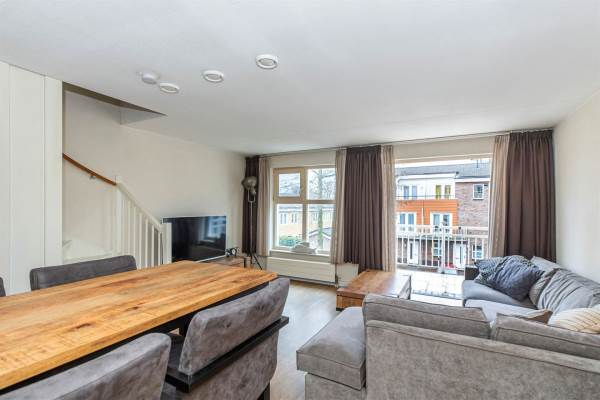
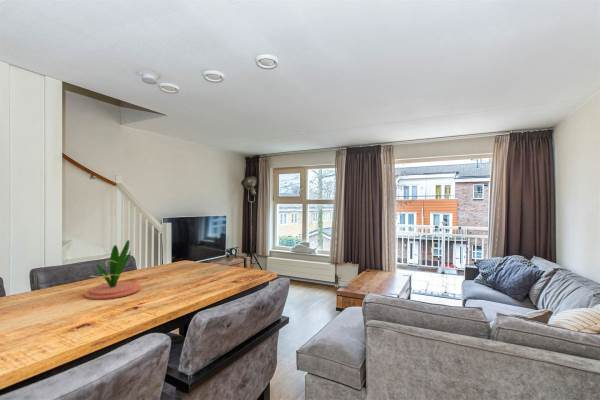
+ plant [84,239,142,301]
